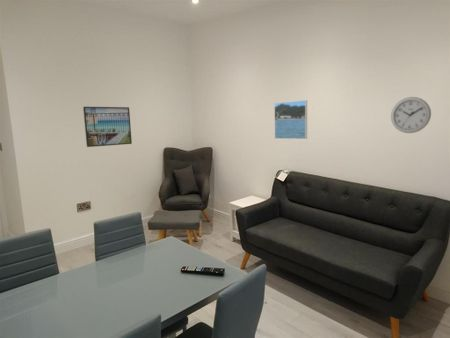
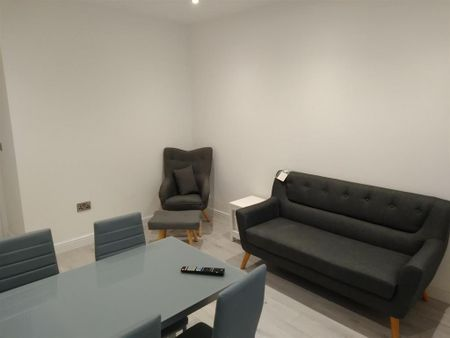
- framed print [273,99,308,140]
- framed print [82,106,133,148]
- wall clock [390,96,432,134]
